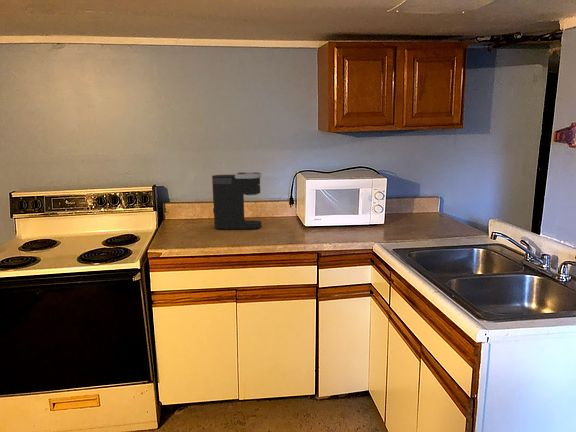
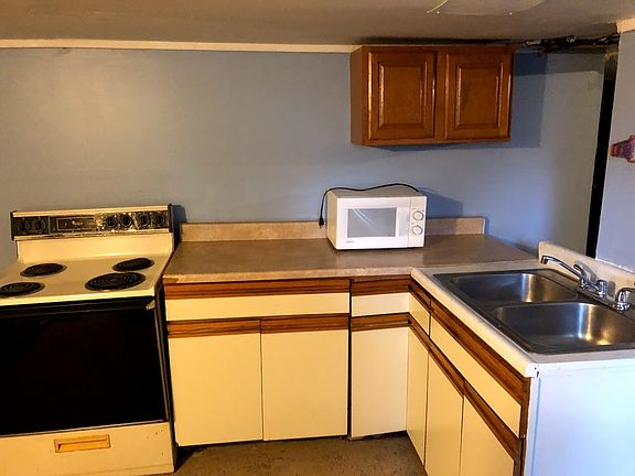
- coffee maker [211,171,262,230]
